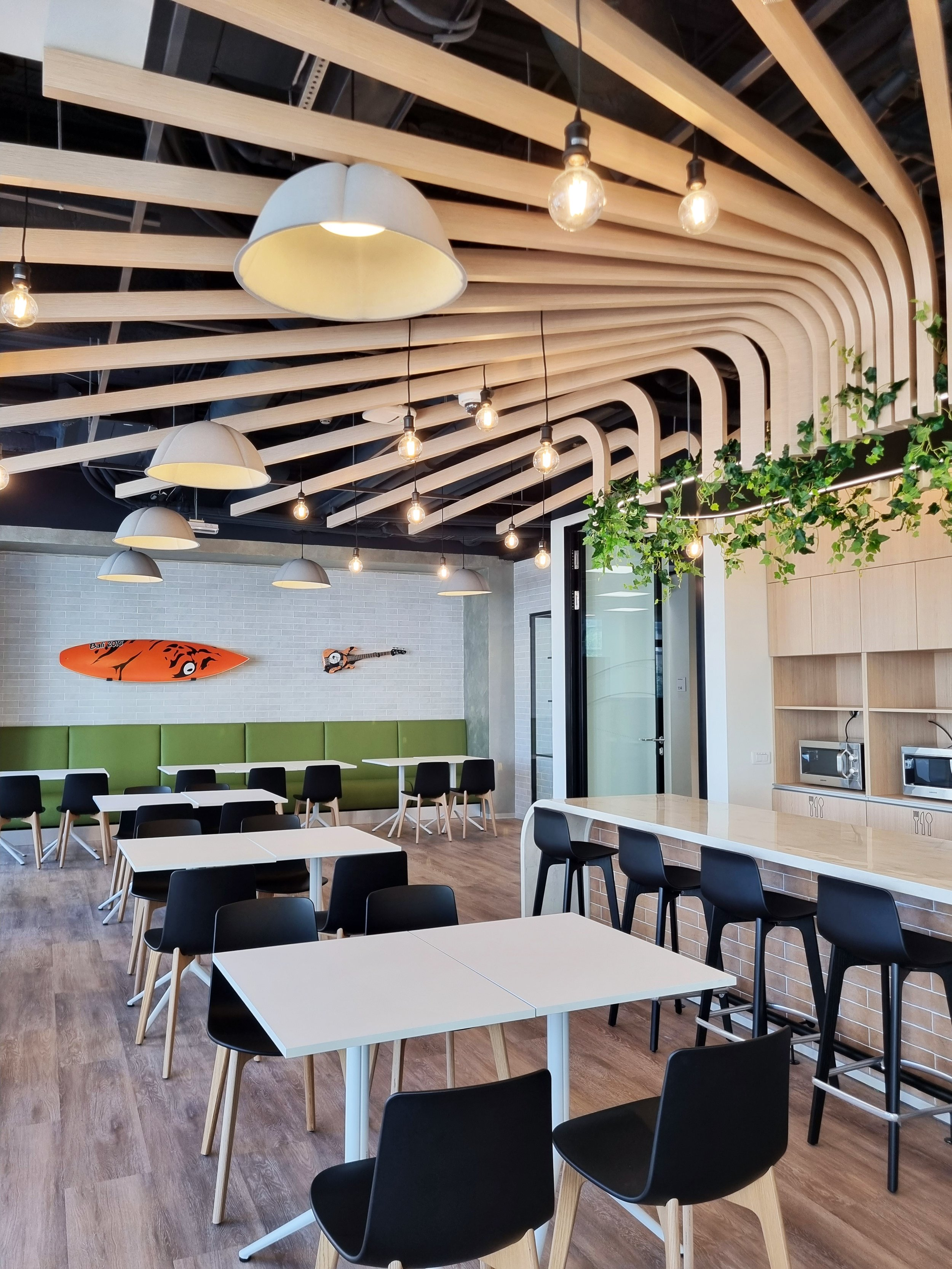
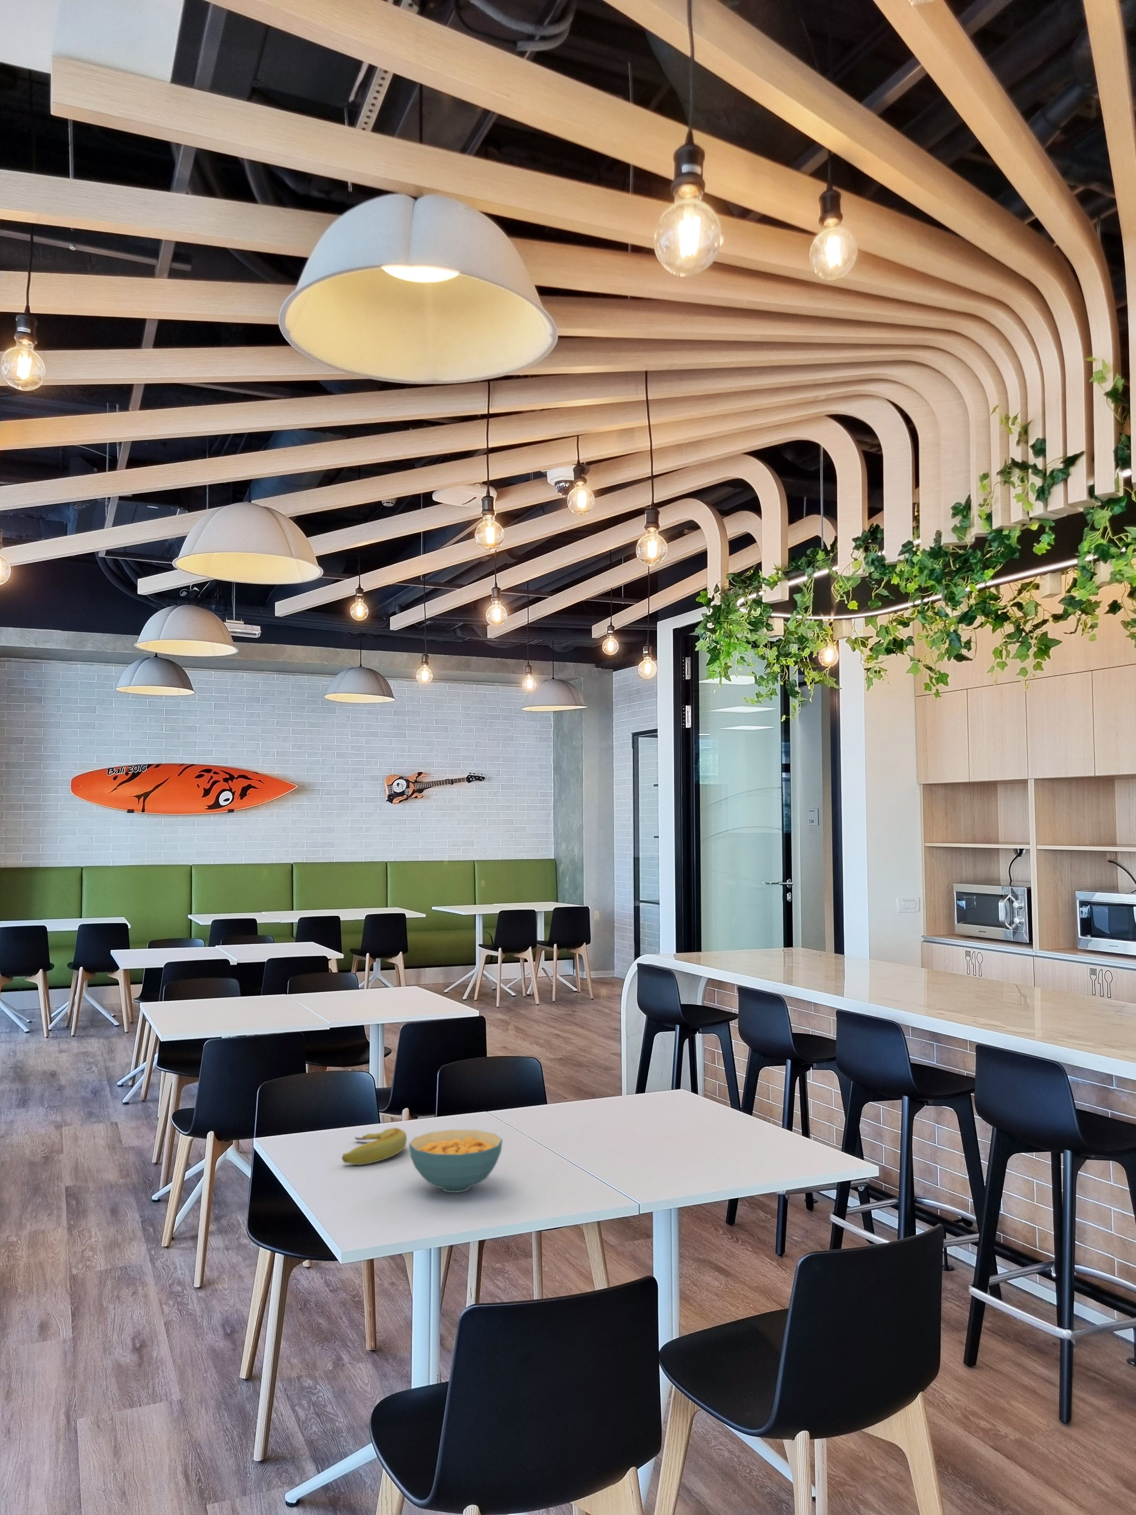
+ cereal bowl [408,1129,504,1193]
+ banana [341,1127,407,1165]
